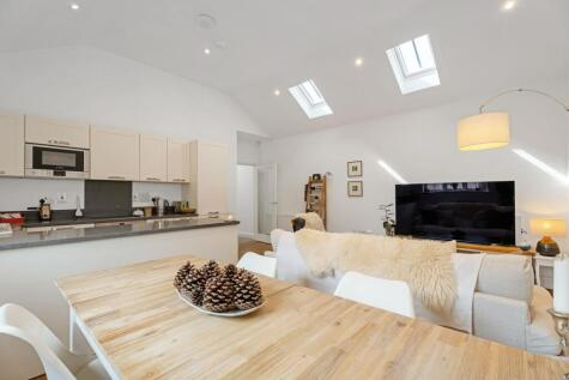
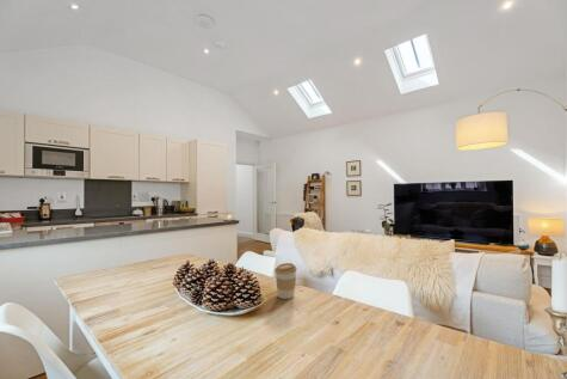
+ coffee cup [273,262,297,300]
